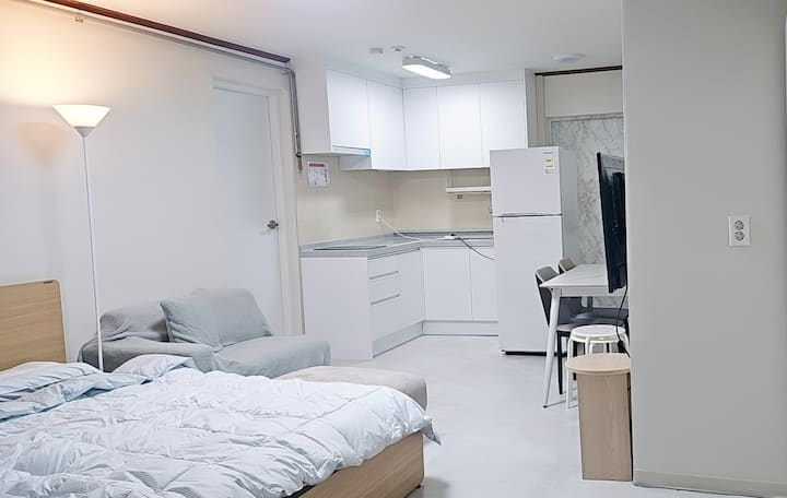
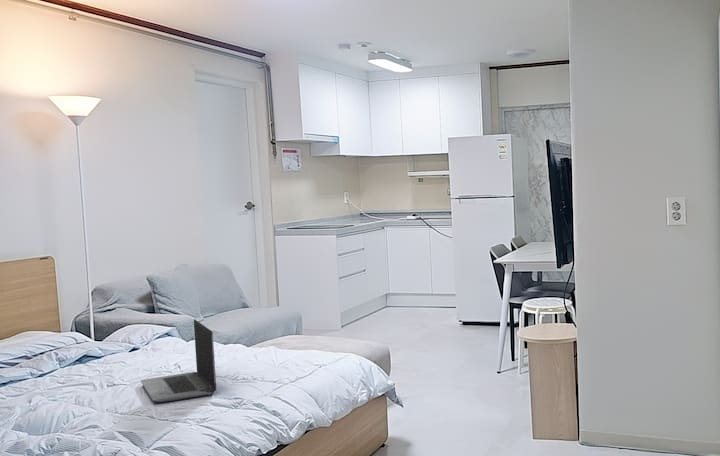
+ laptop computer [140,318,217,403]
